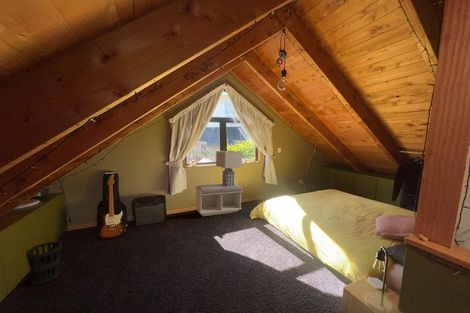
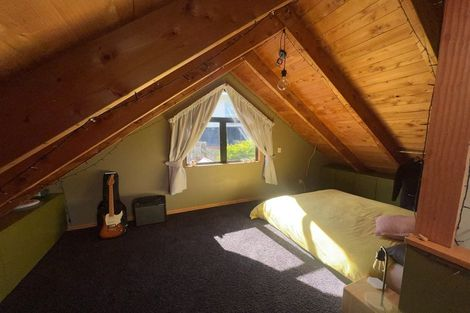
- bench [195,183,243,217]
- lamp [215,150,243,186]
- wastebasket [25,241,62,286]
